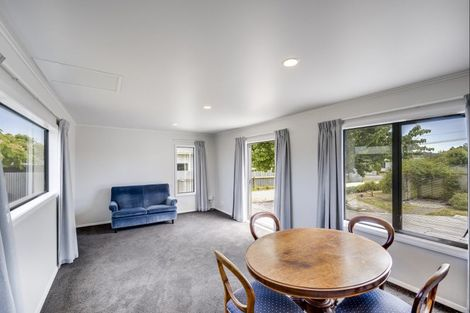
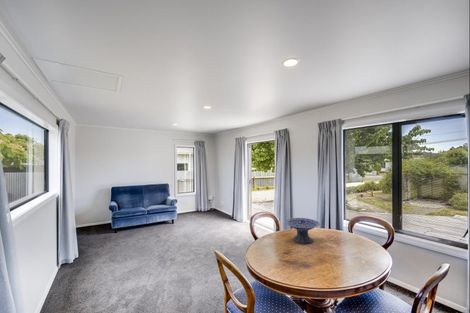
+ decorative bowl [284,217,321,245]
